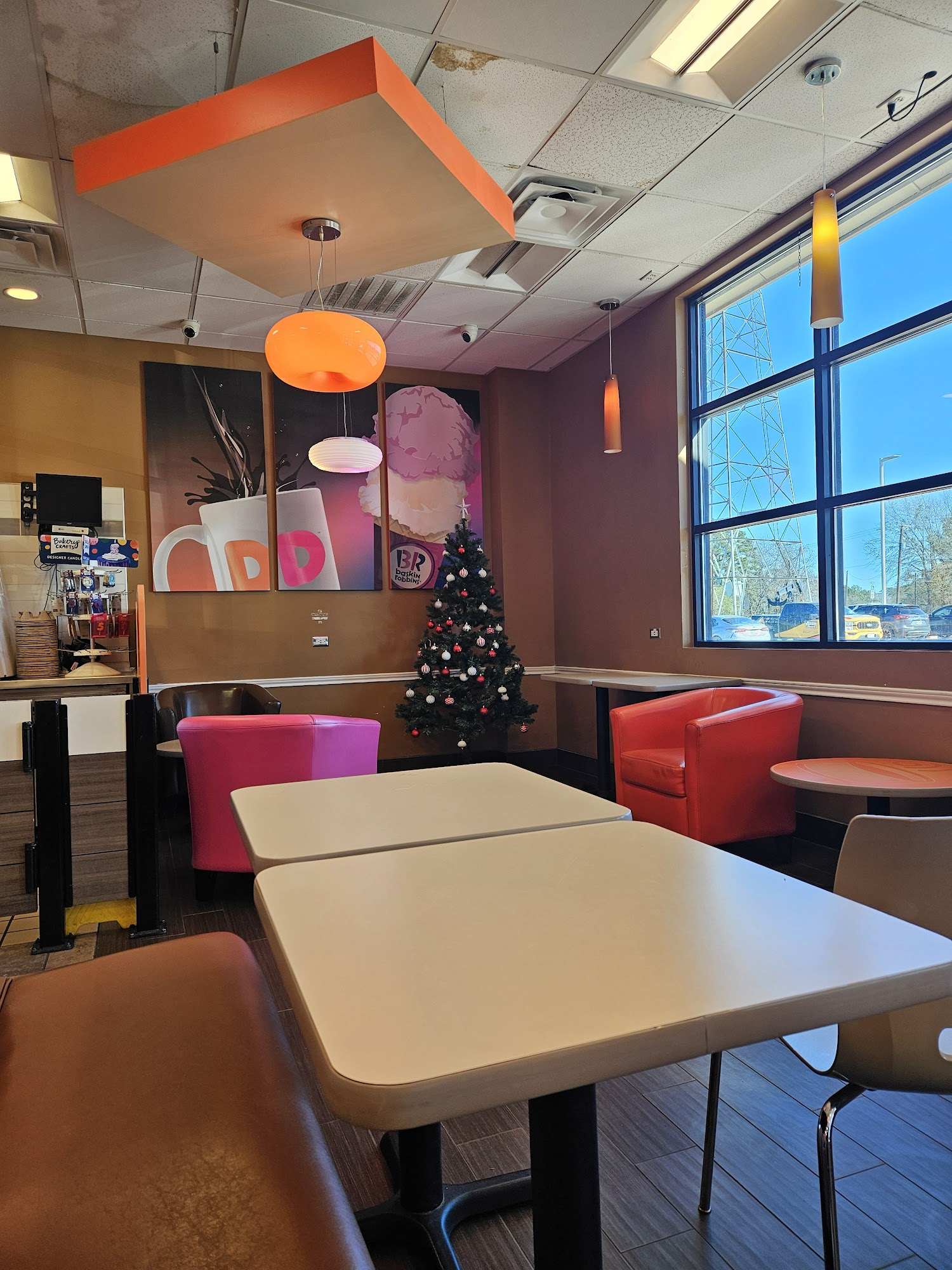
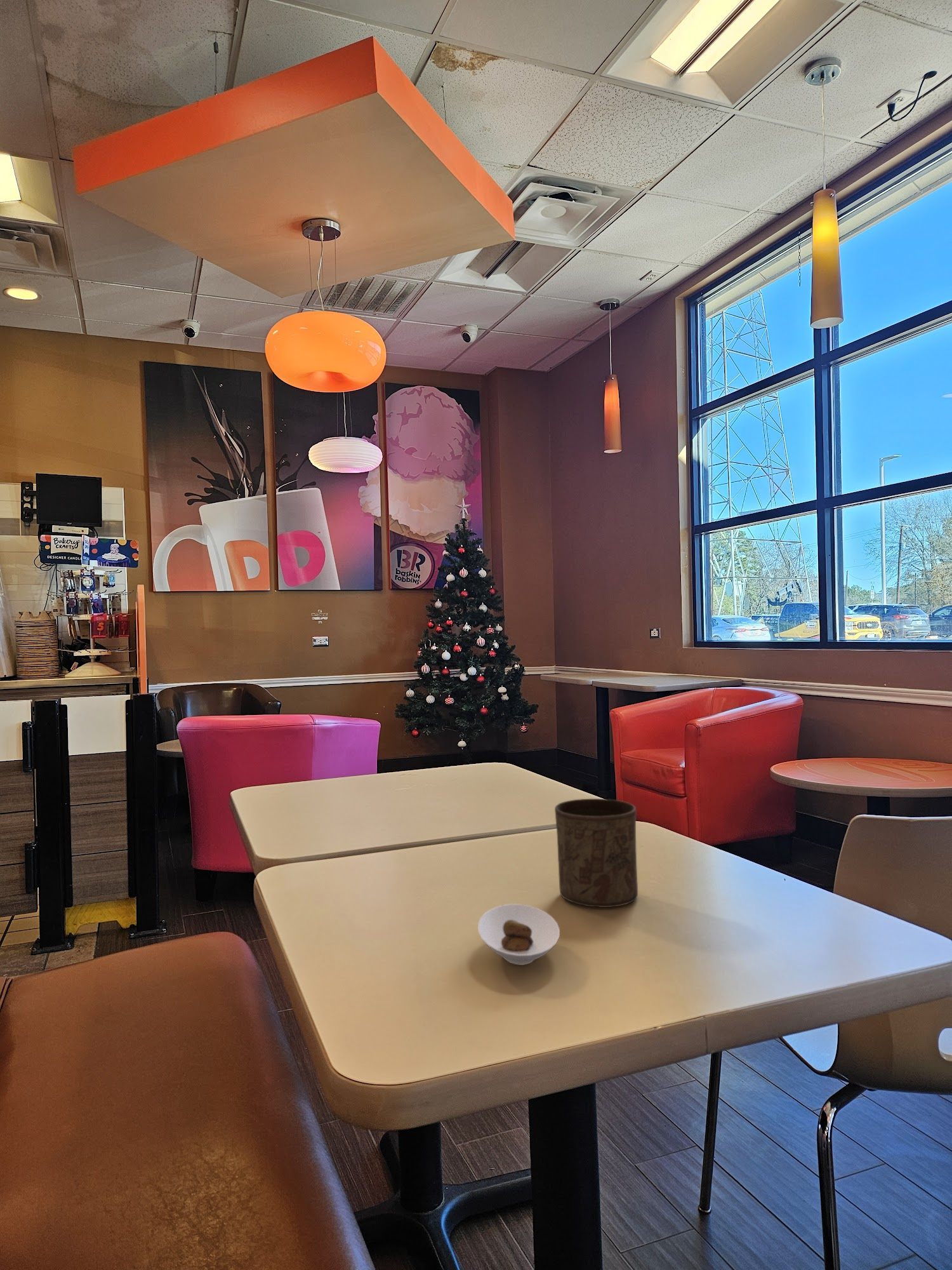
+ cup [554,798,638,908]
+ saucer [477,904,560,966]
